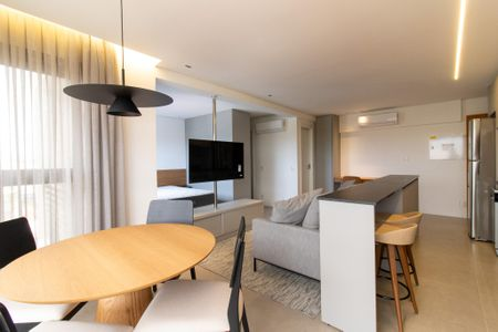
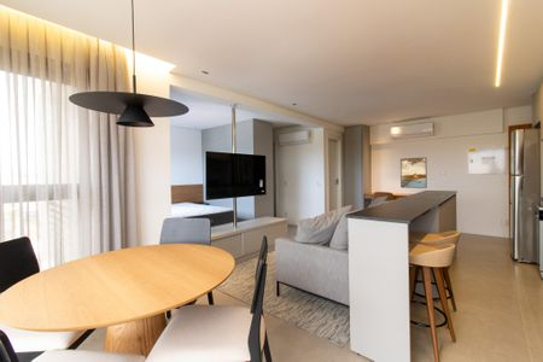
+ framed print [399,156,428,189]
